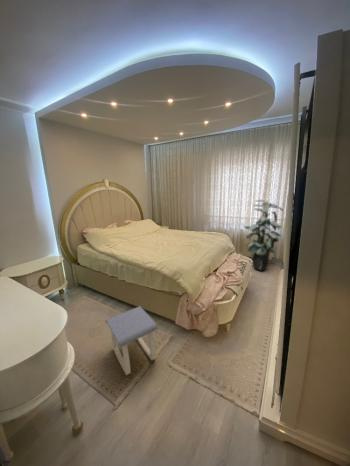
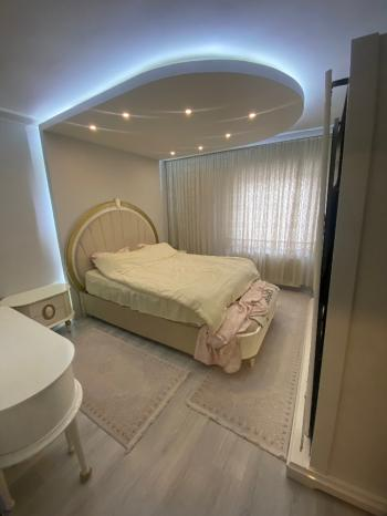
- stool [104,305,159,376]
- indoor plant [243,199,284,272]
